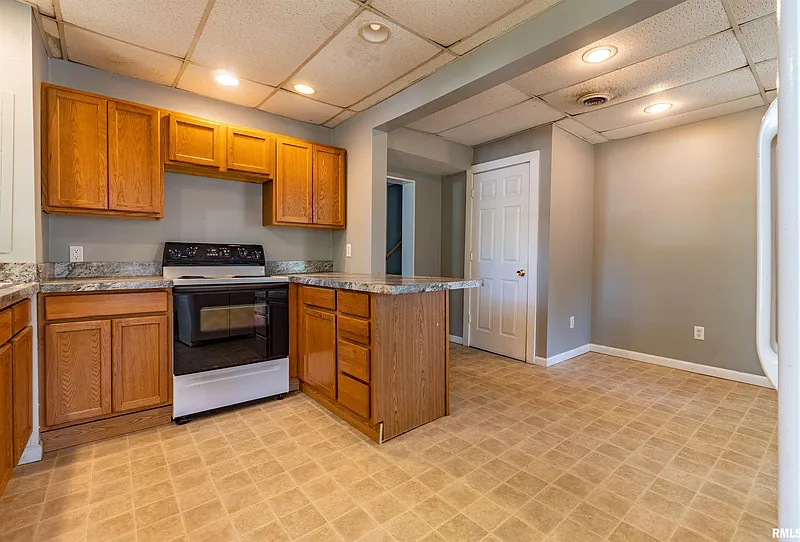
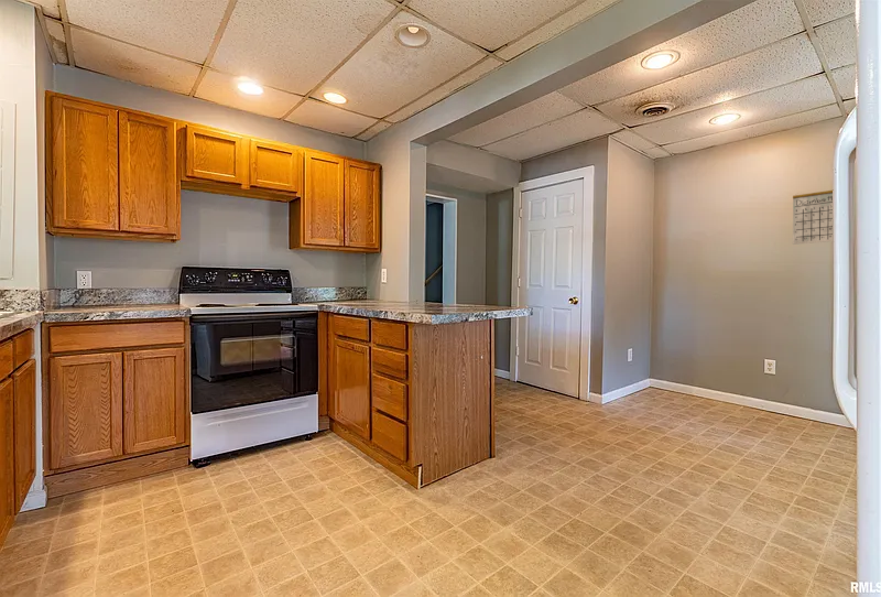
+ calendar [792,189,834,246]
